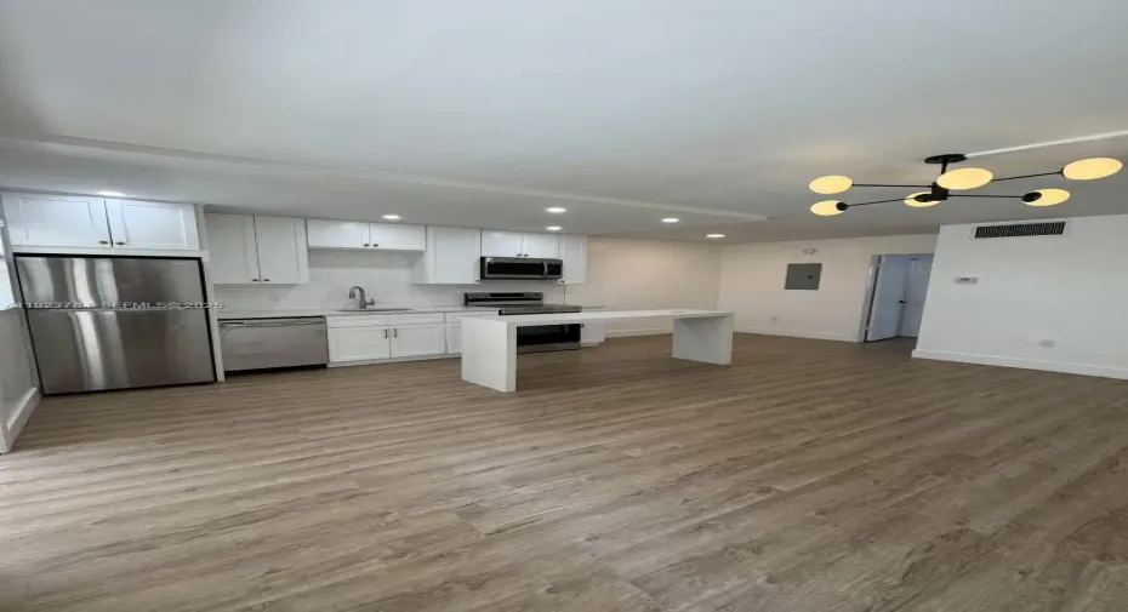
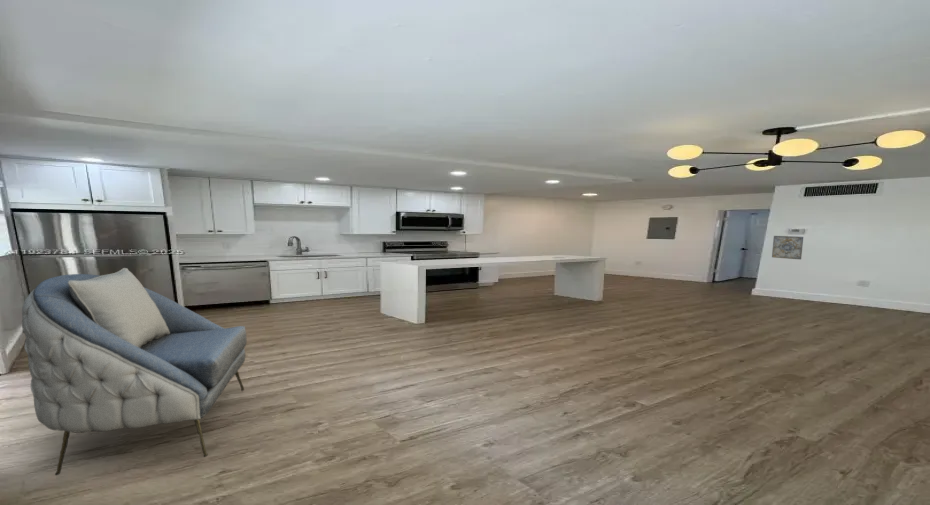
+ wall art [771,235,804,260]
+ armchair [21,267,248,476]
